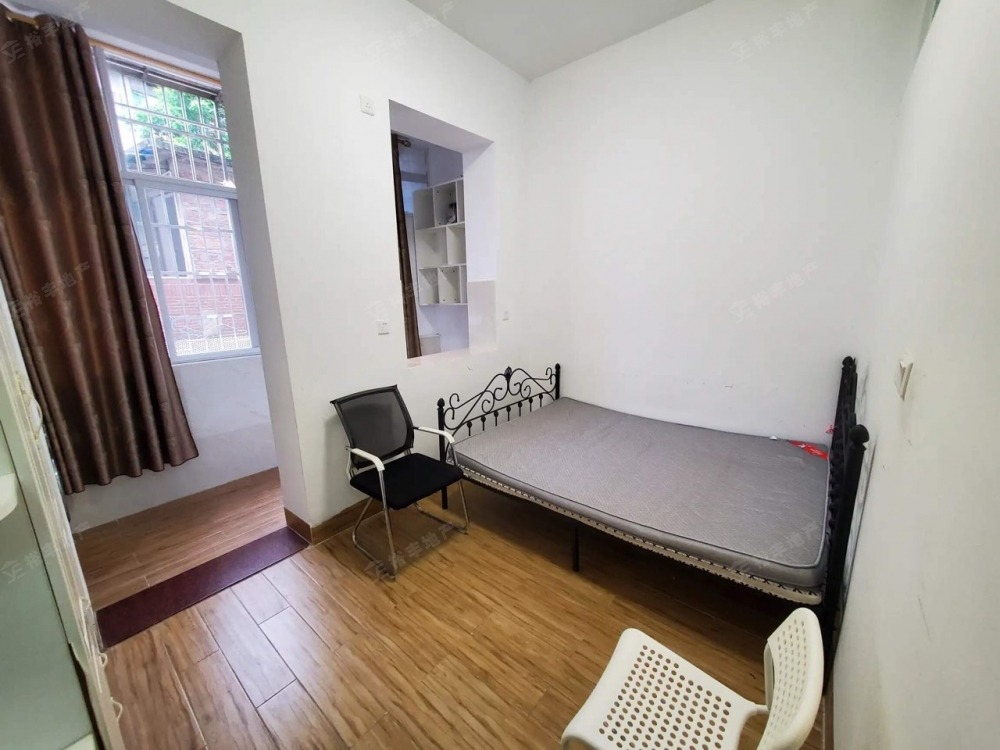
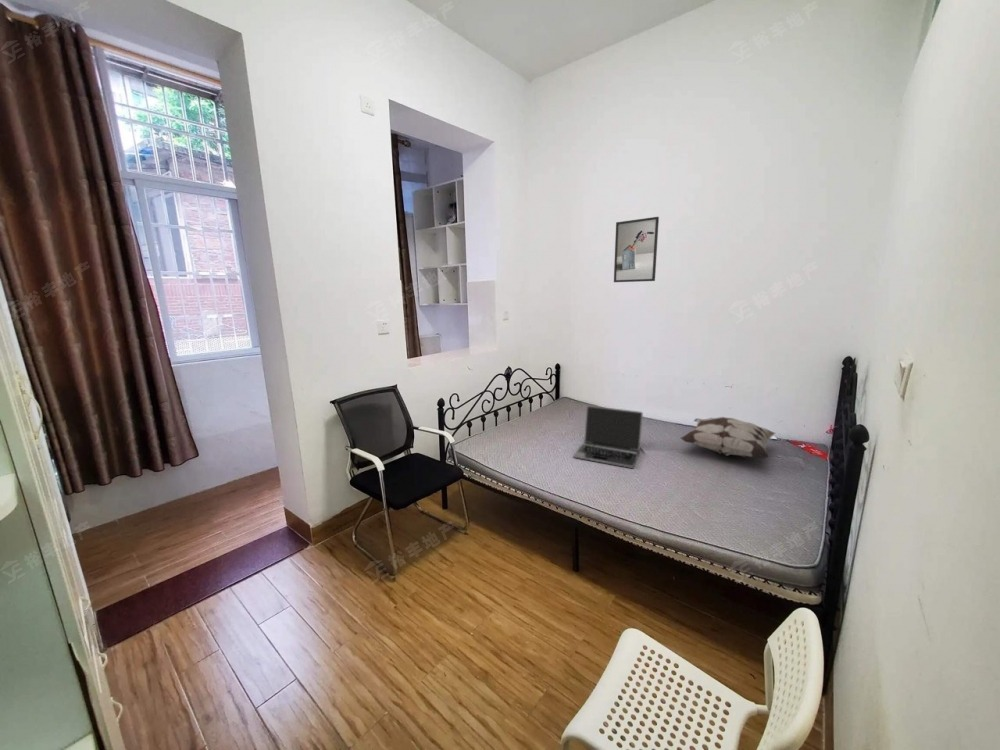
+ laptop [572,405,644,469]
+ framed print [613,216,660,283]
+ decorative pillow [679,416,777,459]
